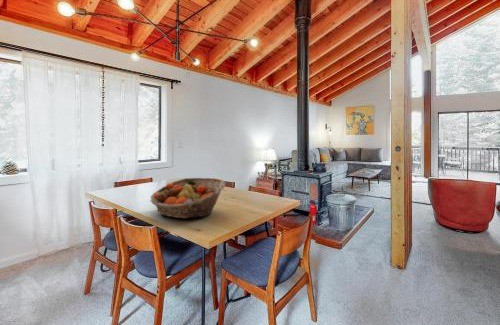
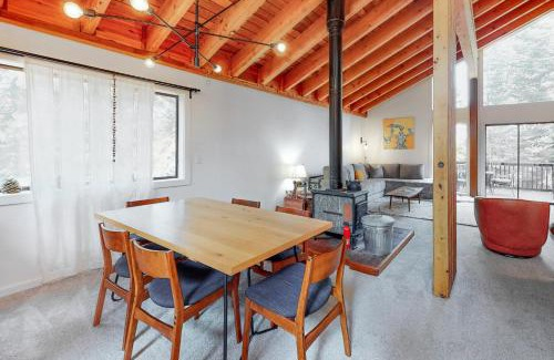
- fruit basket [149,177,226,219]
